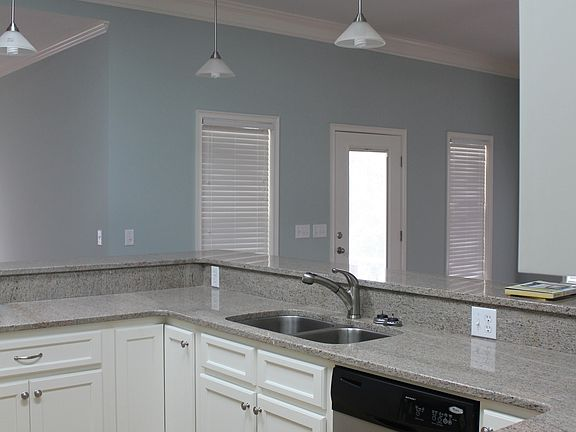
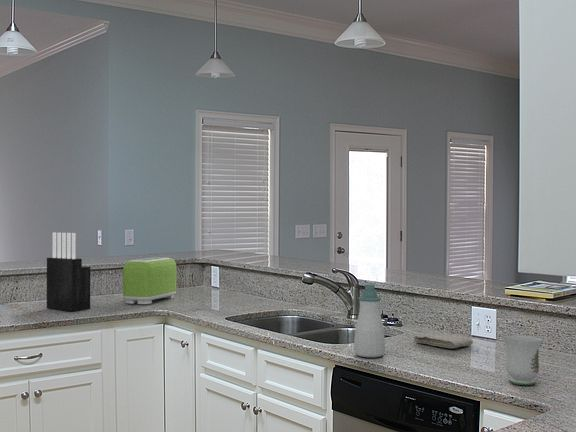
+ soap bottle [353,282,386,358]
+ mug [502,334,543,386]
+ toaster [122,256,178,305]
+ knife block [46,231,91,312]
+ washcloth [412,331,474,349]
